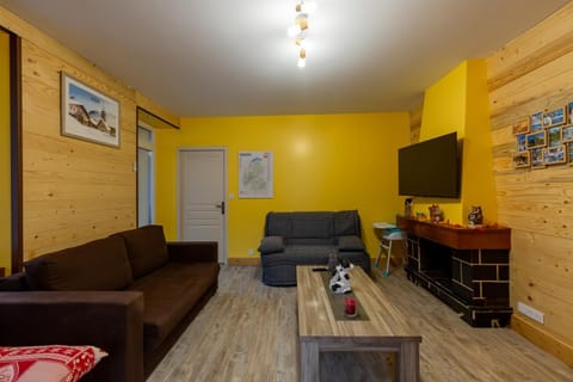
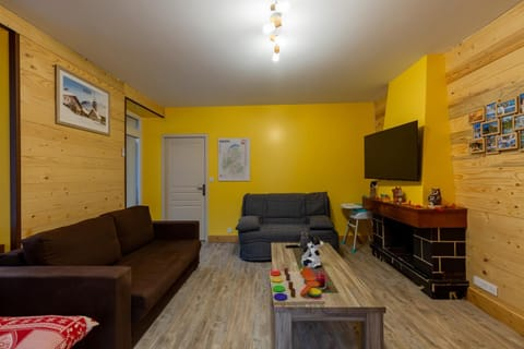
+ board game [269,266,326,306]
